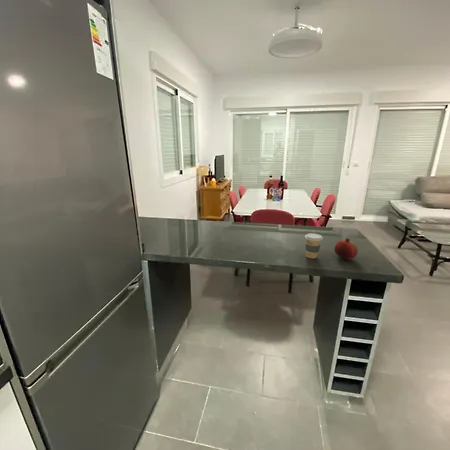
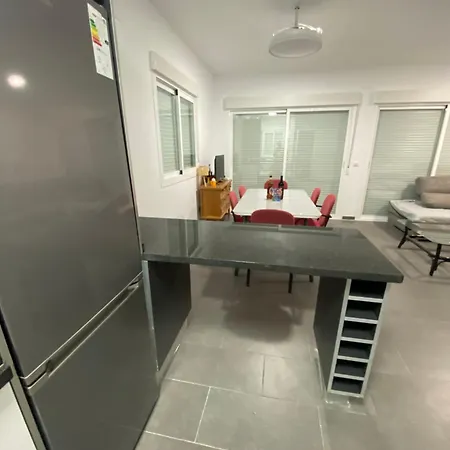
- fruit [334,237,359,260]
- coffee cup [304,232,324,259]
